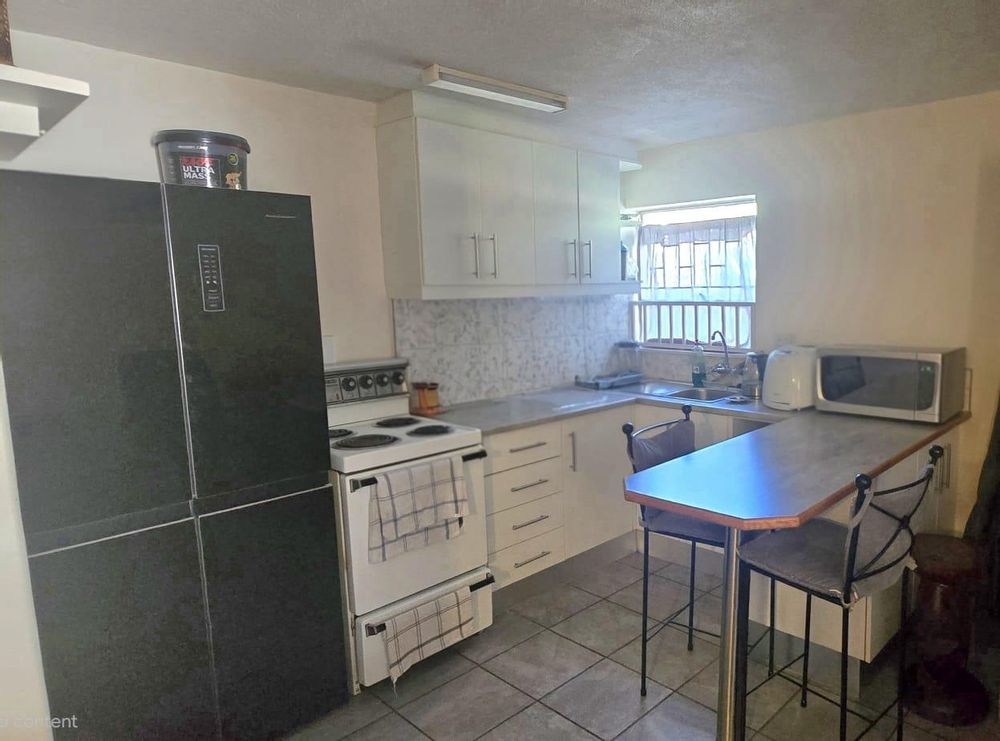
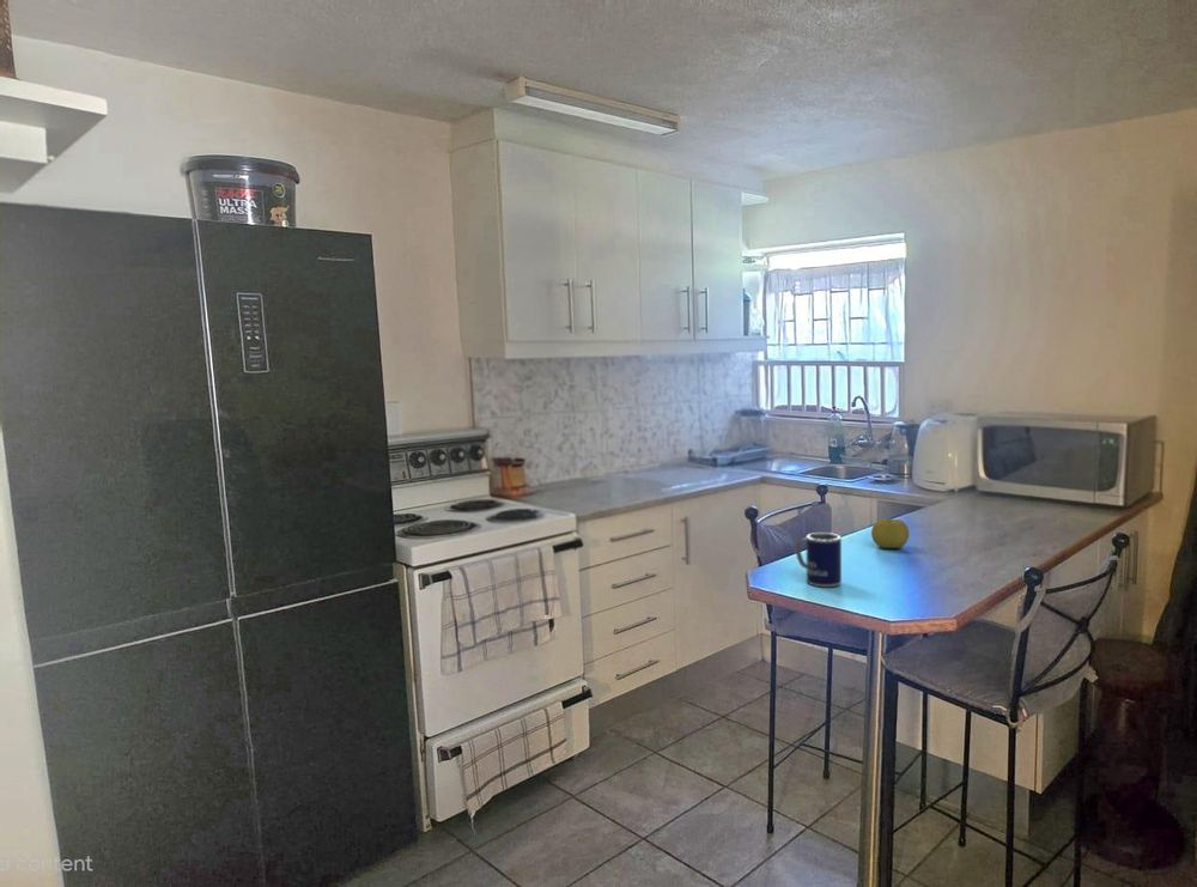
+ fruit [870,518,910,549]
+ mug [794,531,843,588]
